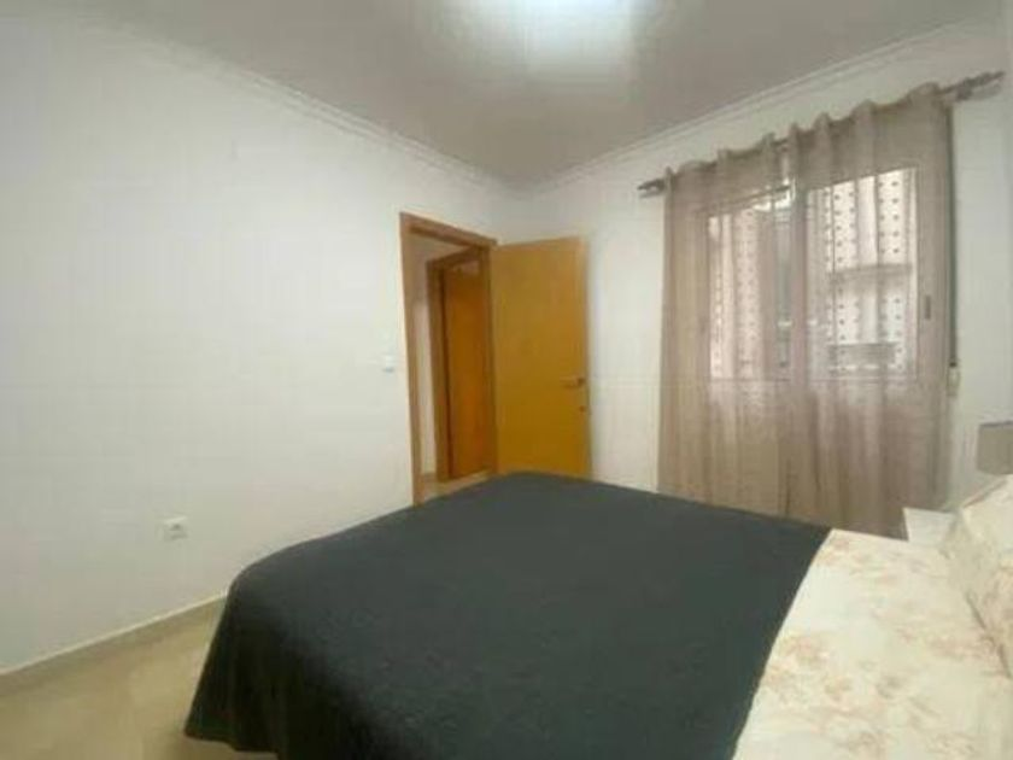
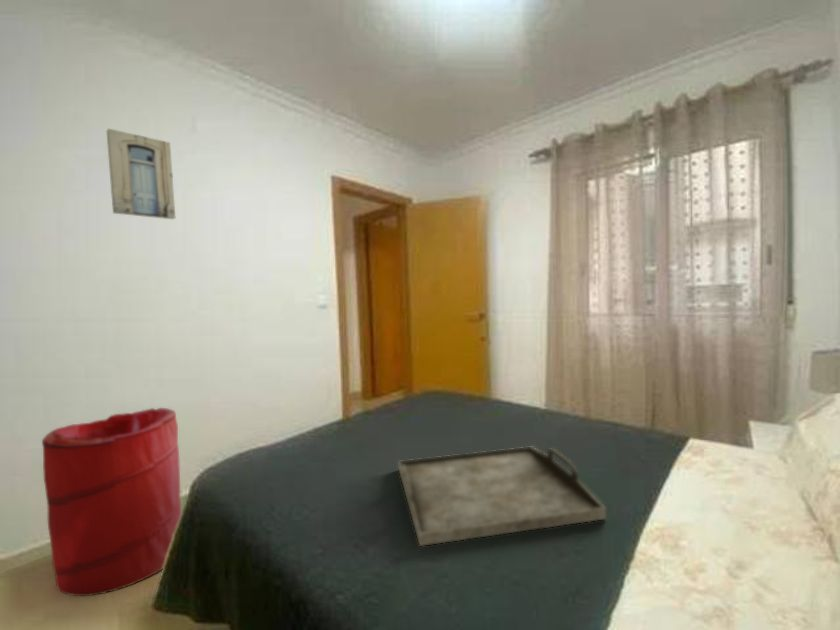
+ serving tray [397,446,607,547]
+ laundry hamper [41,407,182,597]
+ wall art [106,128,176,220]
